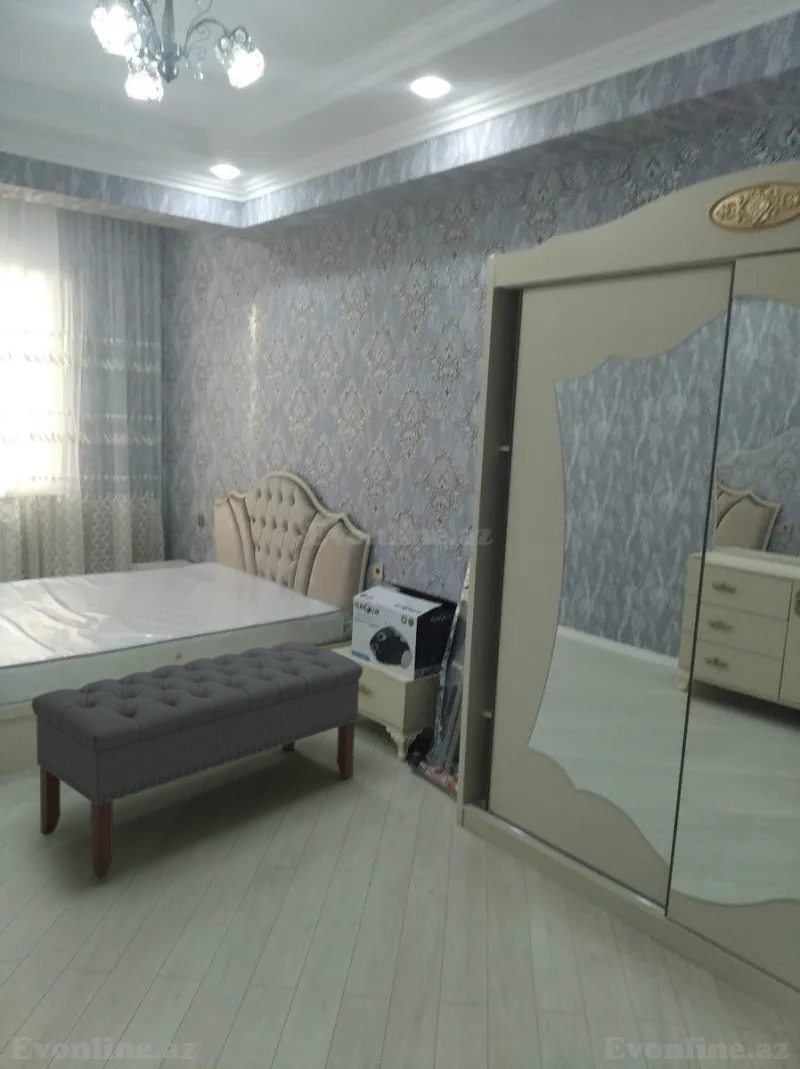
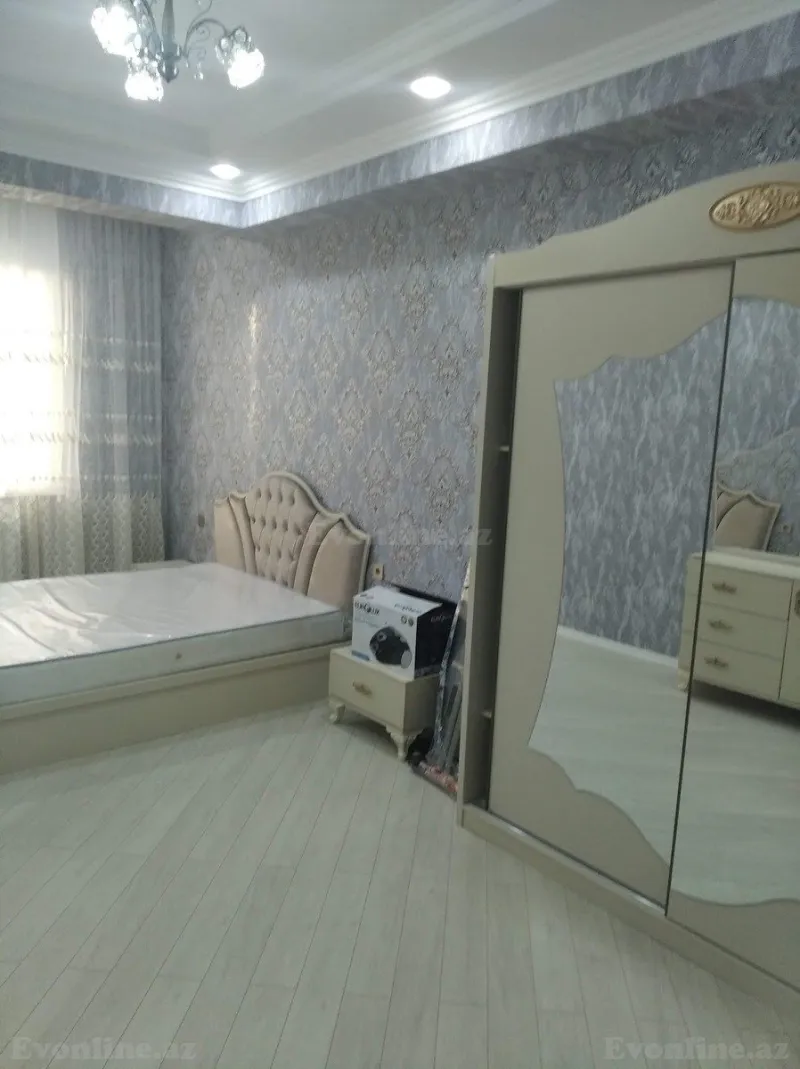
- bench [31,640,364,881]
